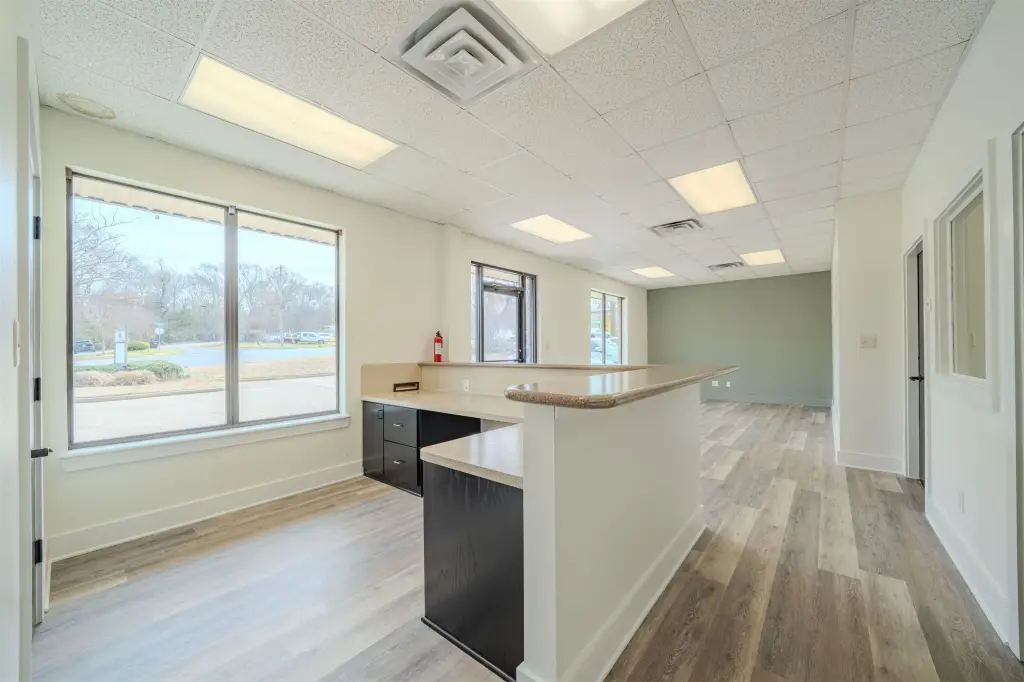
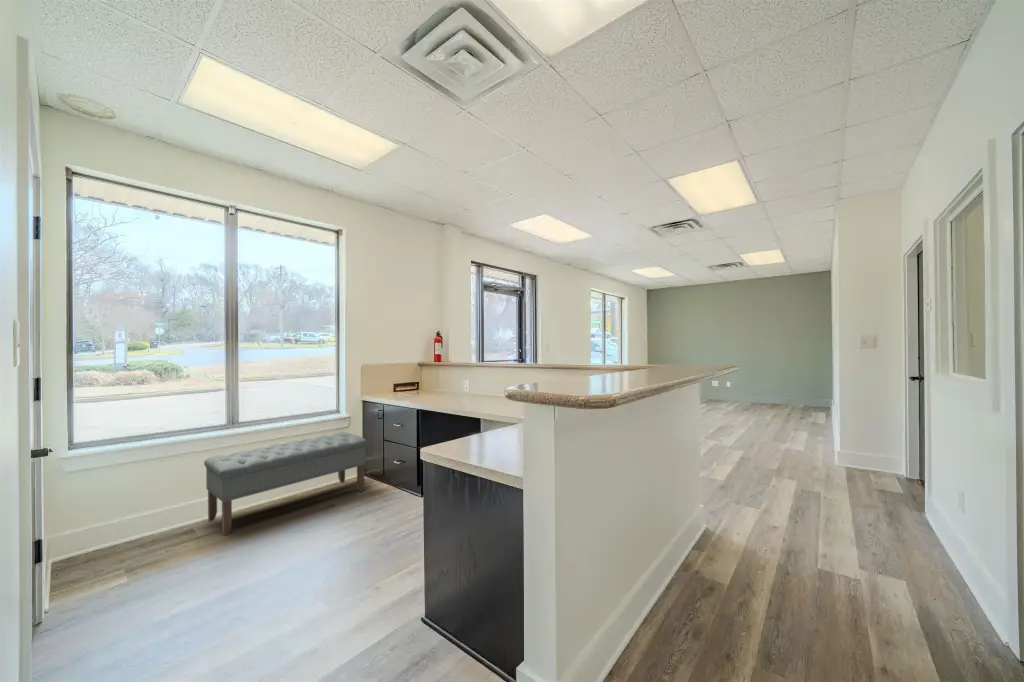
+ bench [203,431,368,536]
